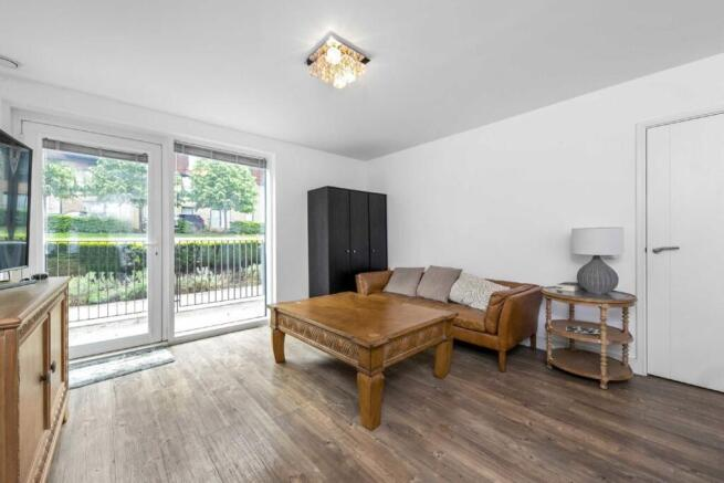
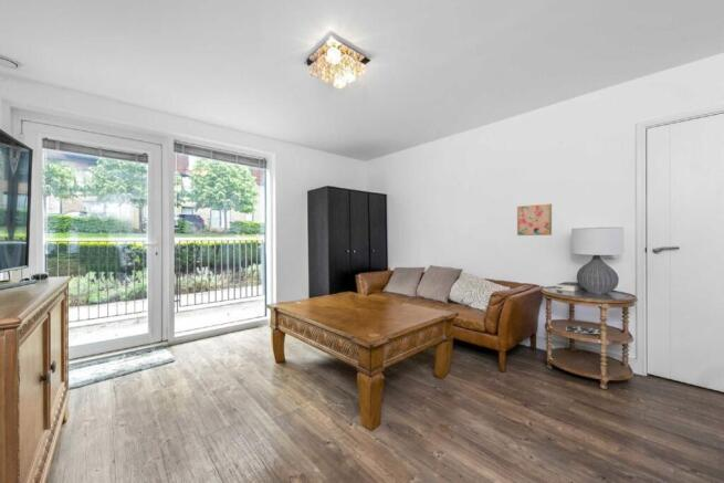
+ wall art [516,202,553,237]
